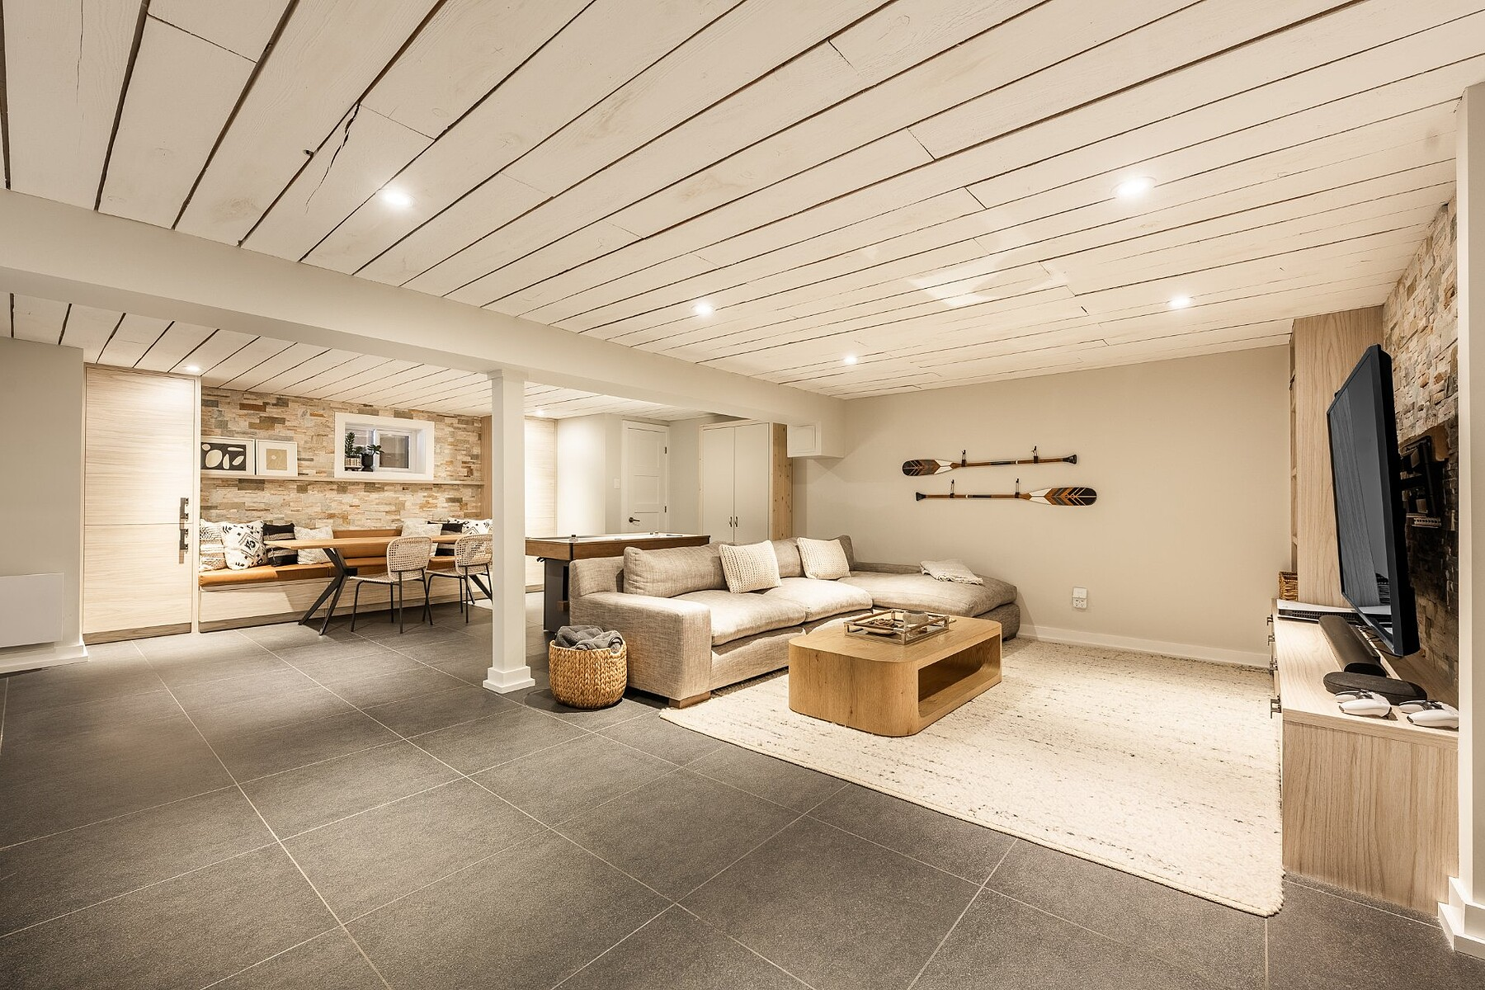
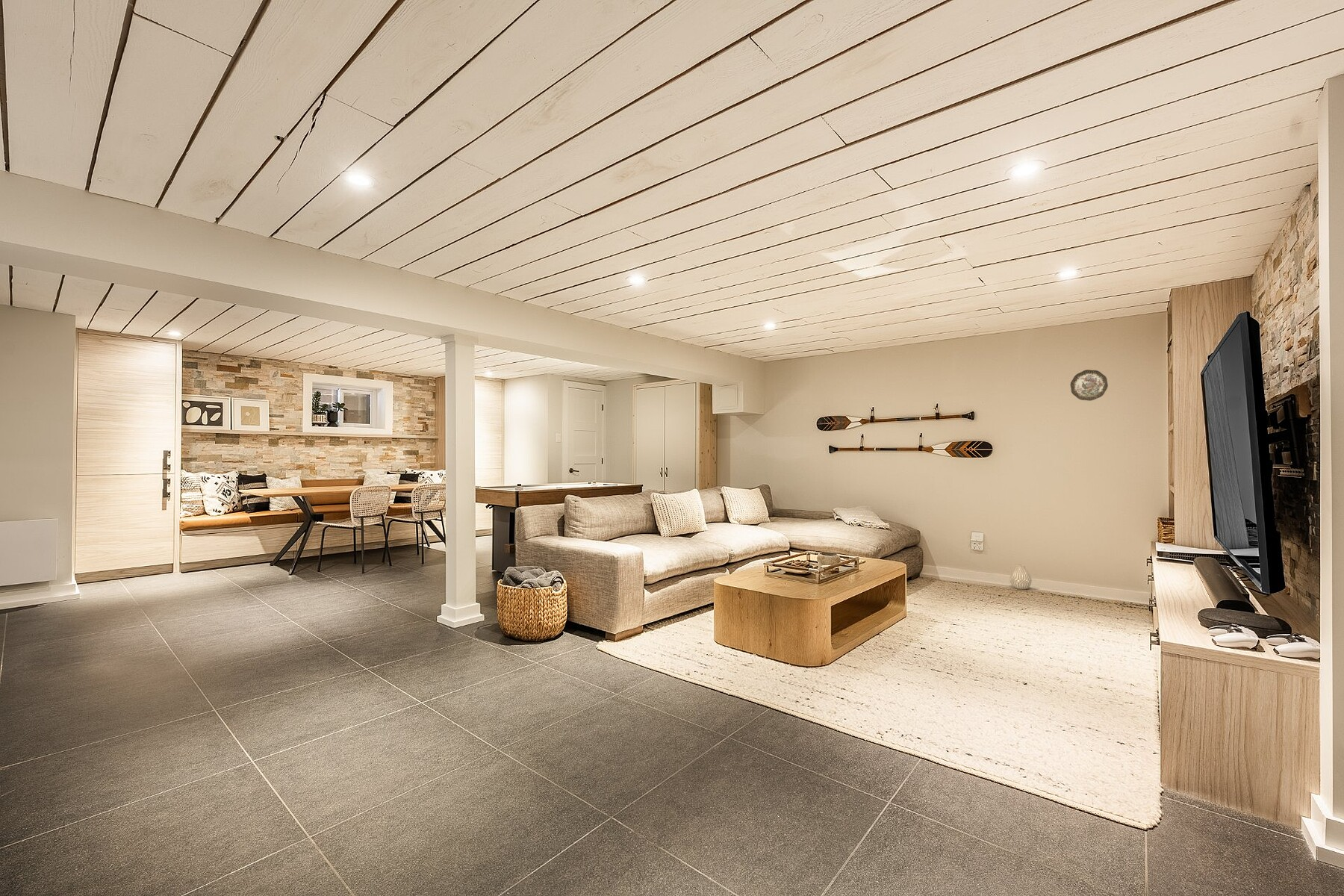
+ vase [1009,564,1033,590]
+ decorative plate [1070,369,1109,402]
